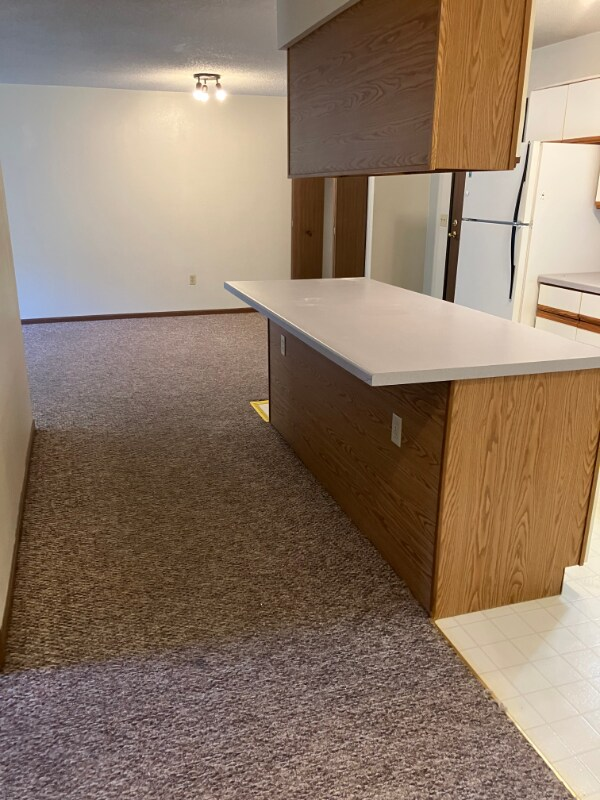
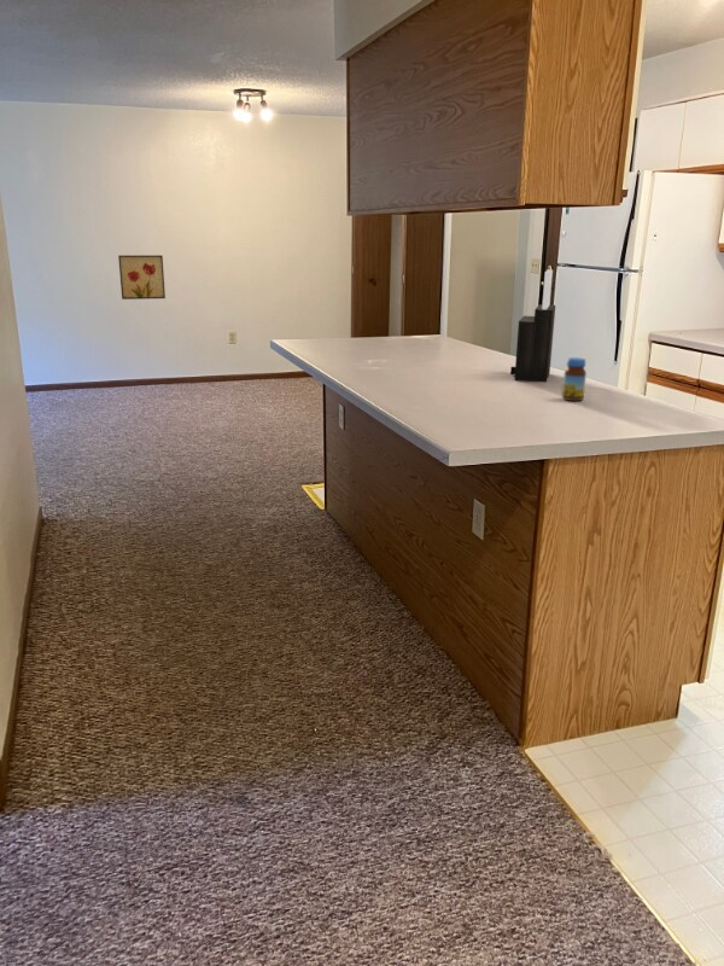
+ wall art [117,254,167,301]
+ jar [561,356,588,402]
+ knife block [509,268,556,383]
